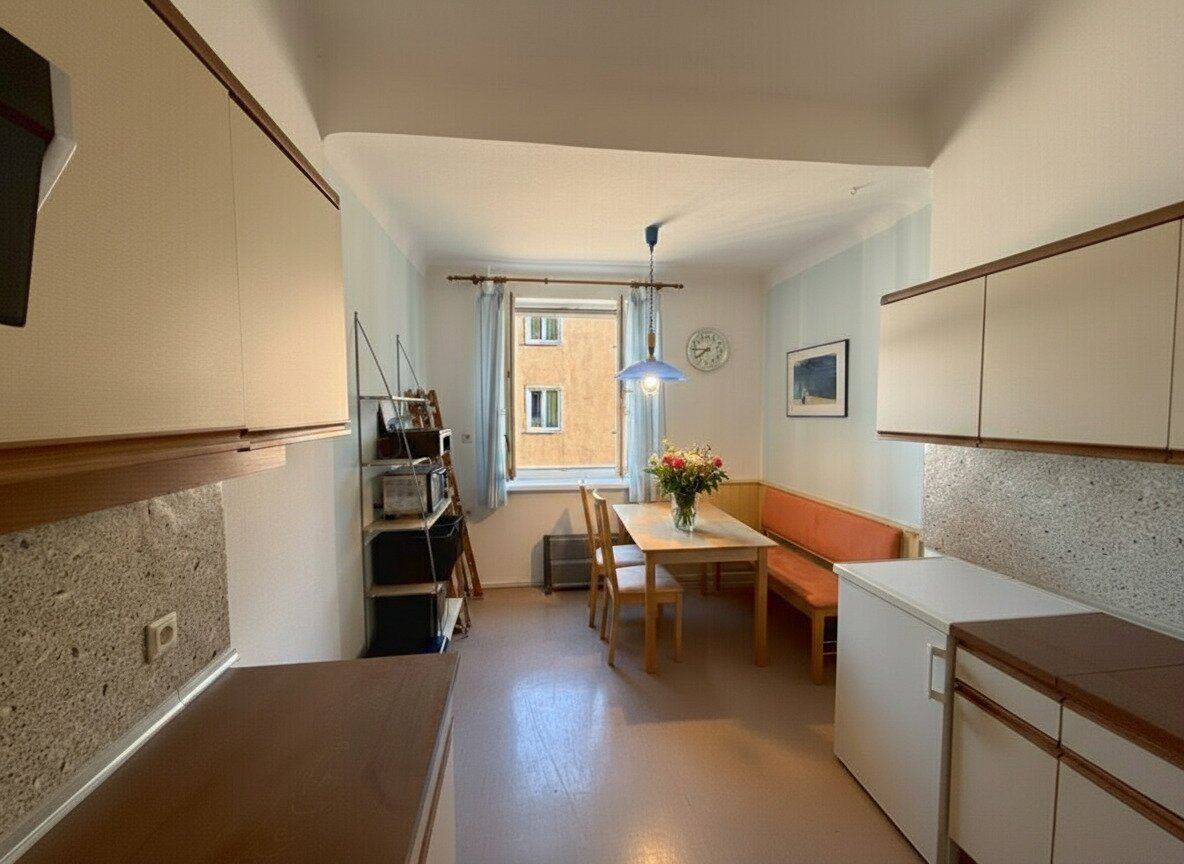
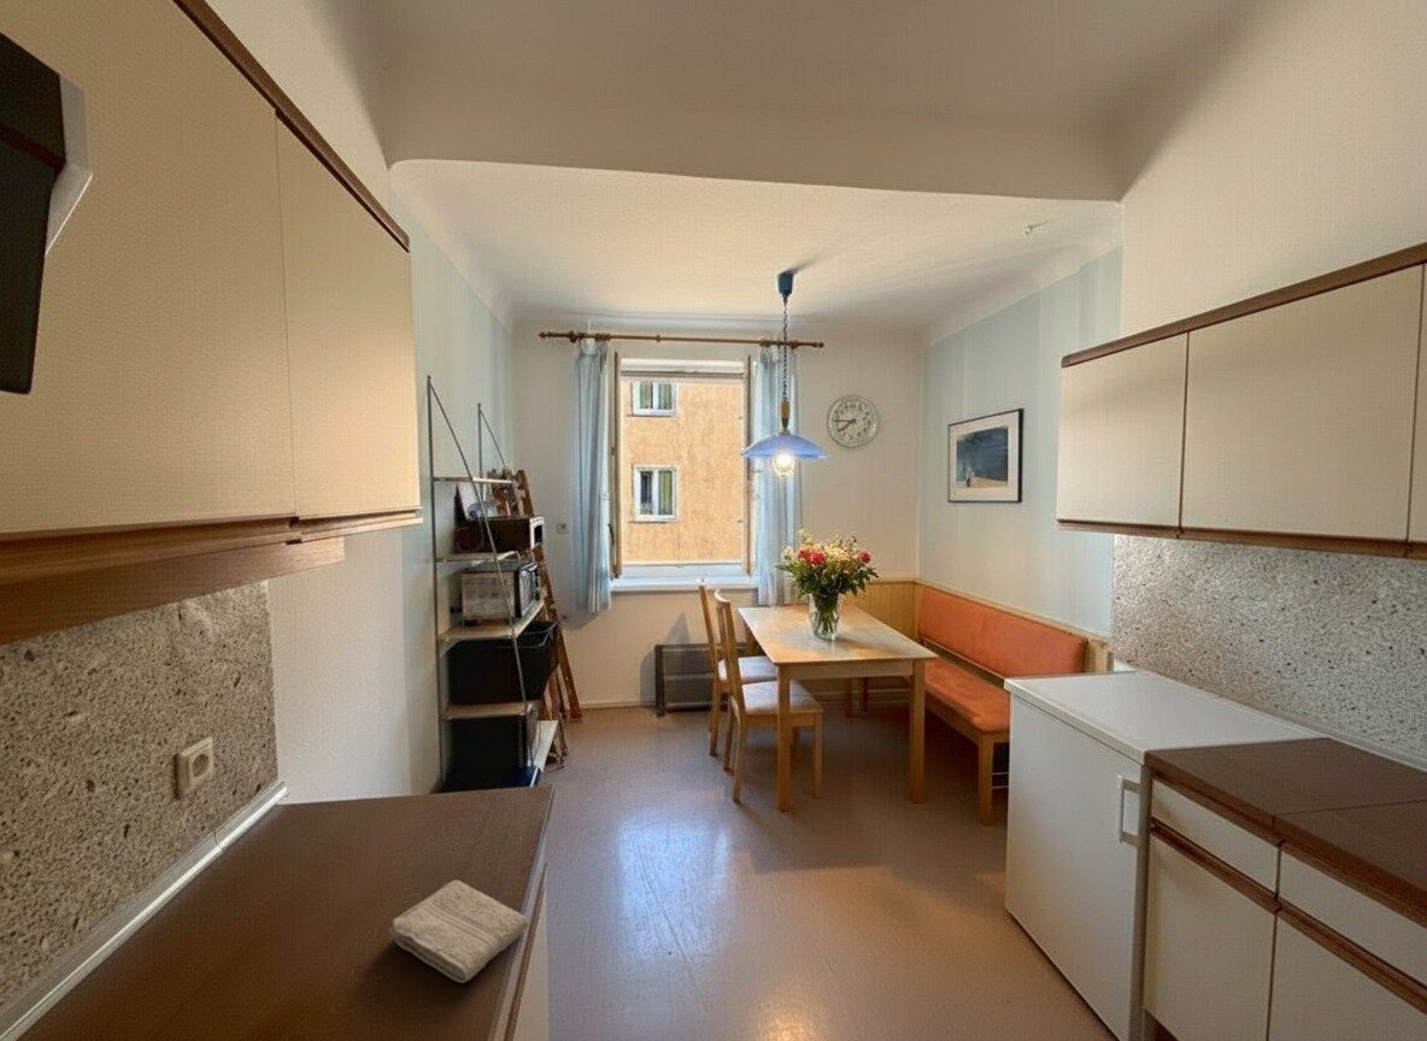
+ washcloth [388,880,530,984]
